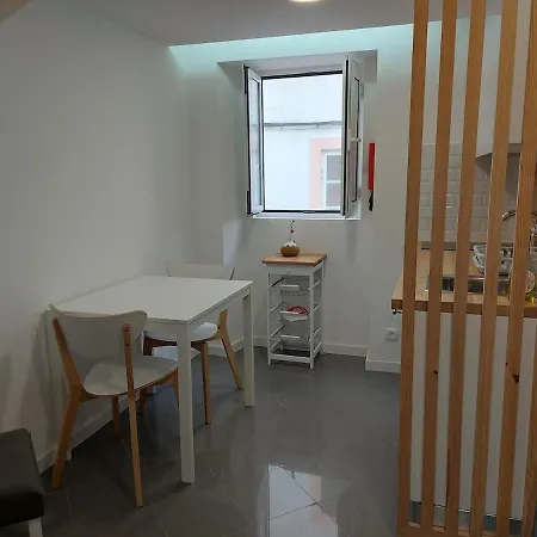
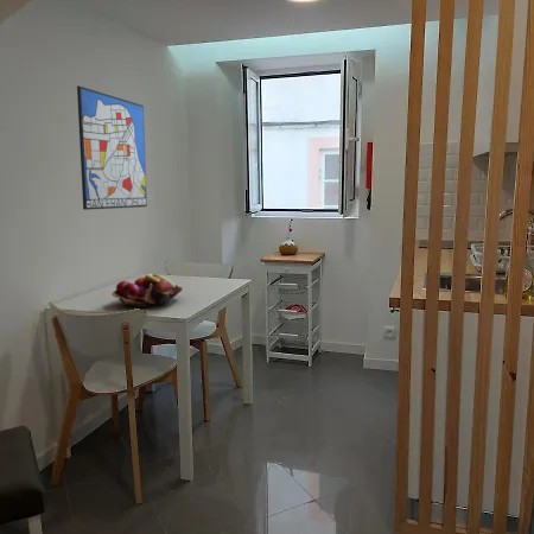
+ fruit basket [112,273,184,309]
+ wall art [76,84,148,211]
